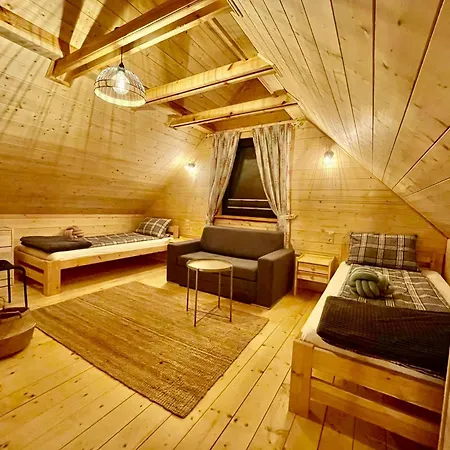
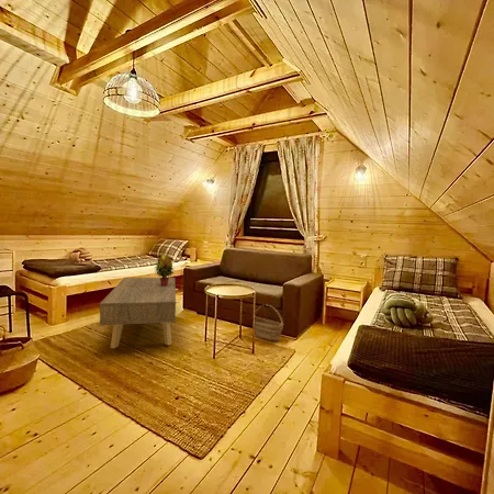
+ potted plant [154,252,175,287]
+ coffee table [99,277,180,349]
+ basket [254,304,284,343]
